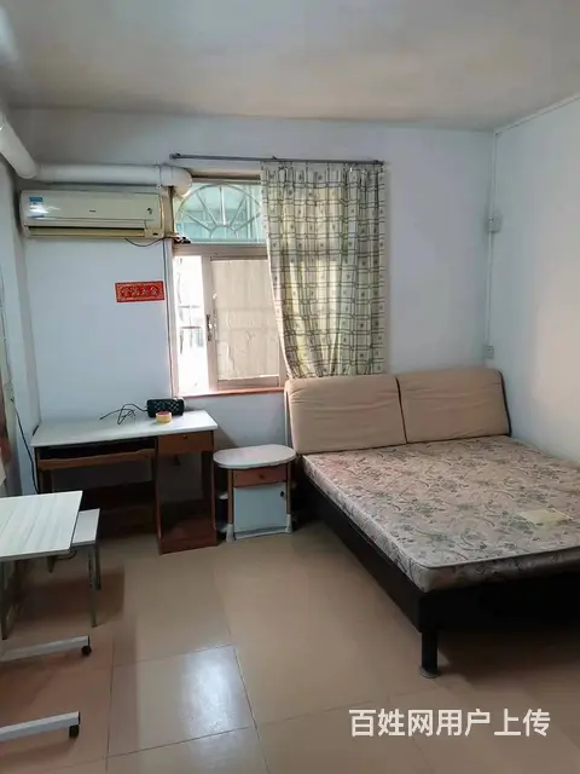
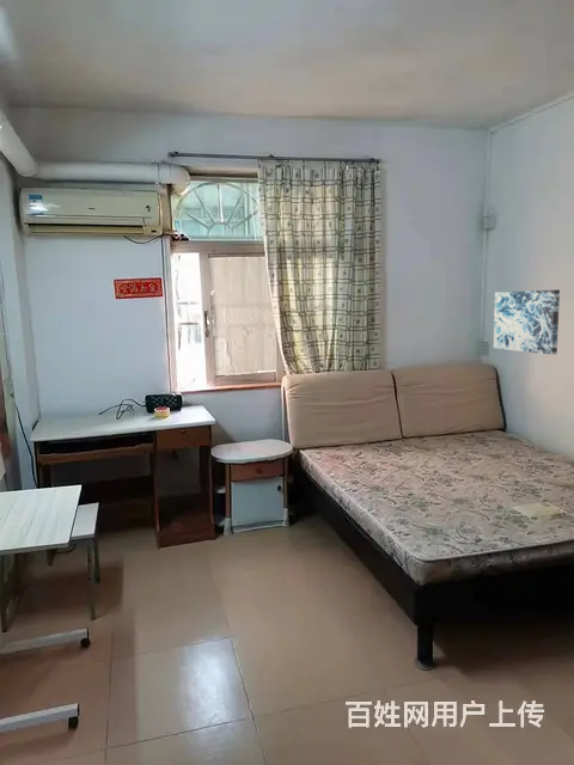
+ wall art [493,289,561,356]
